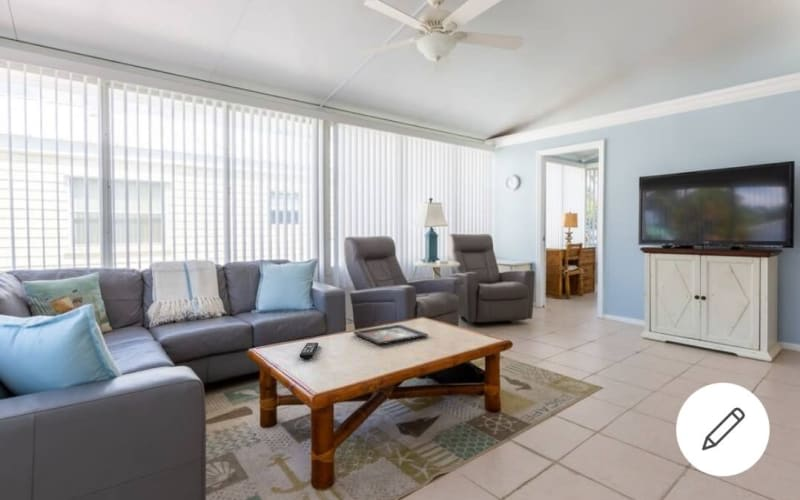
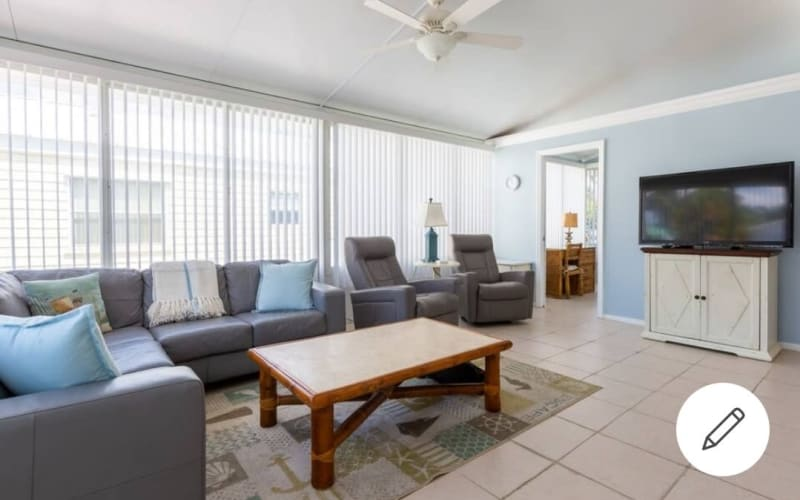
- remote control [299,342,319,360]
- decorative tray [353,323,429,346]
